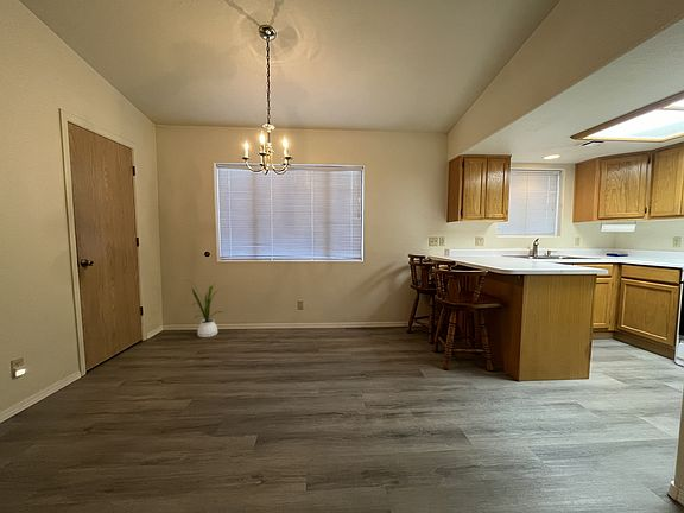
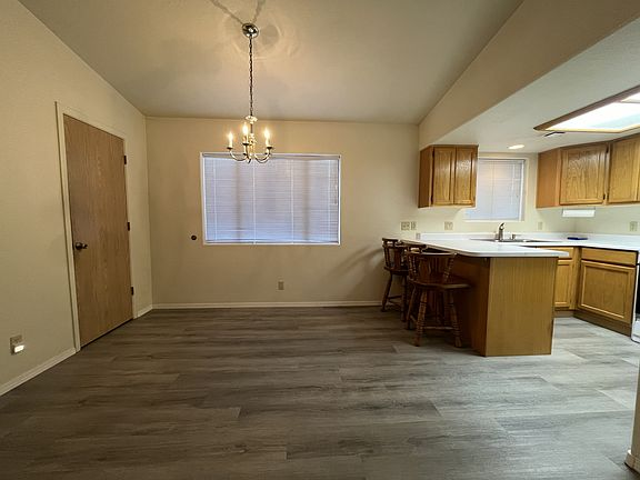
- house plant [186,279,226,338]
